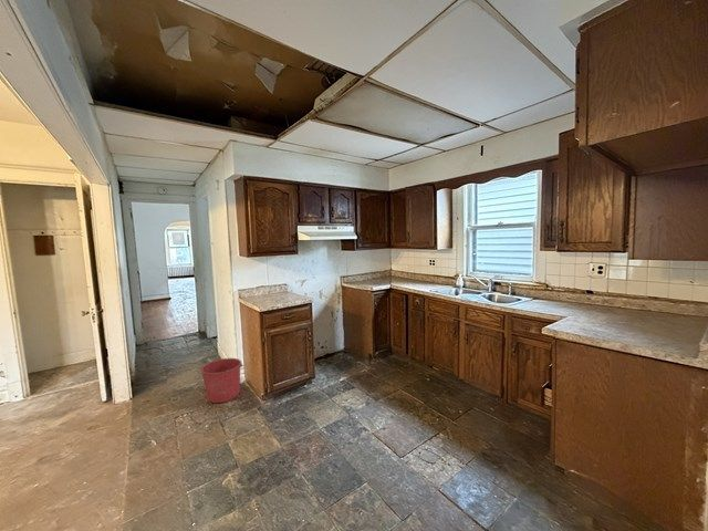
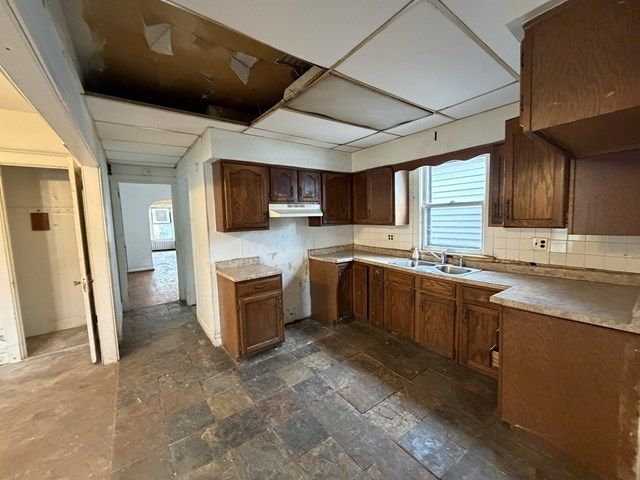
- bucket [199,357,244,404]
